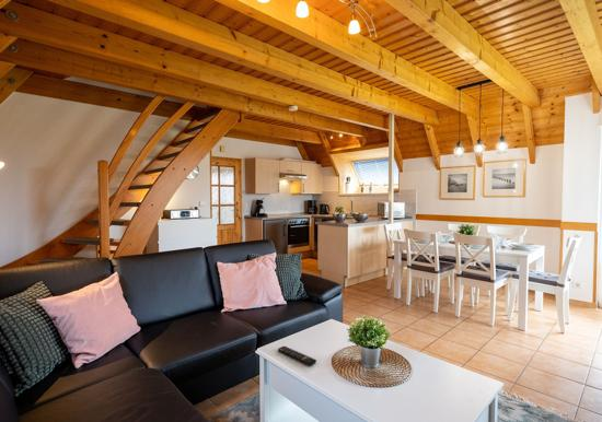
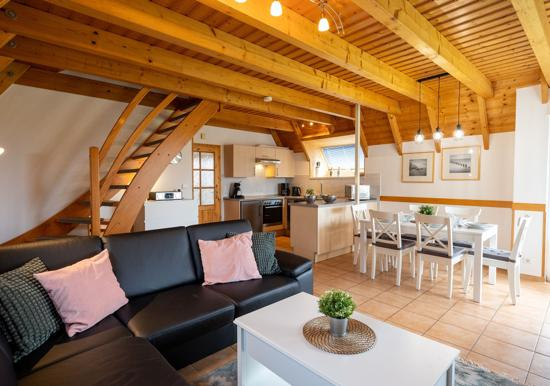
- remote control [277,345,317,366]
